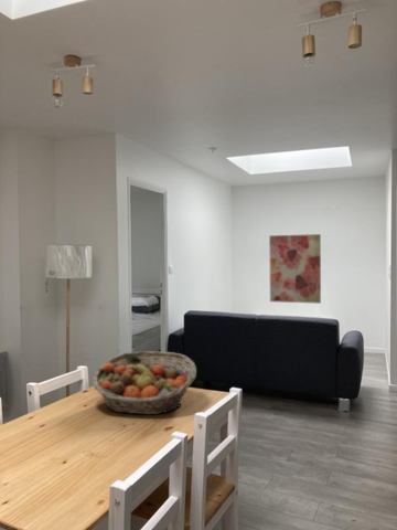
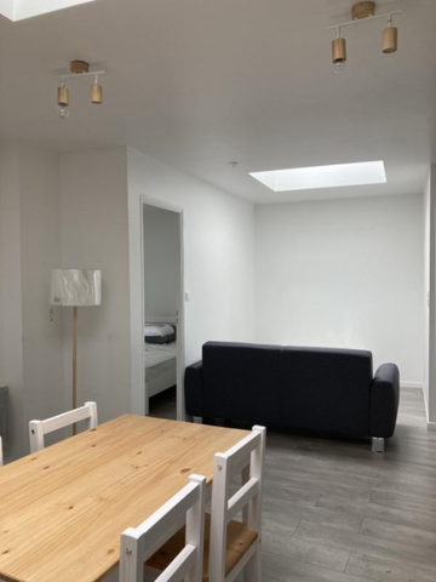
- wall art [268,233,322,305]
- fruit basket [92,350,197,416]
